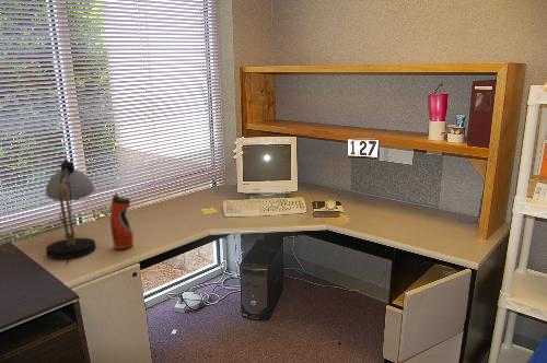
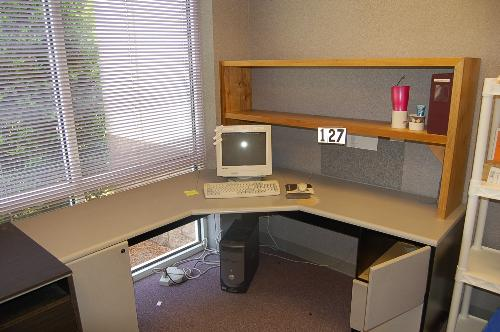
- desk lamp [45,157,97,266]
- water bottle [109,191,135,250]
